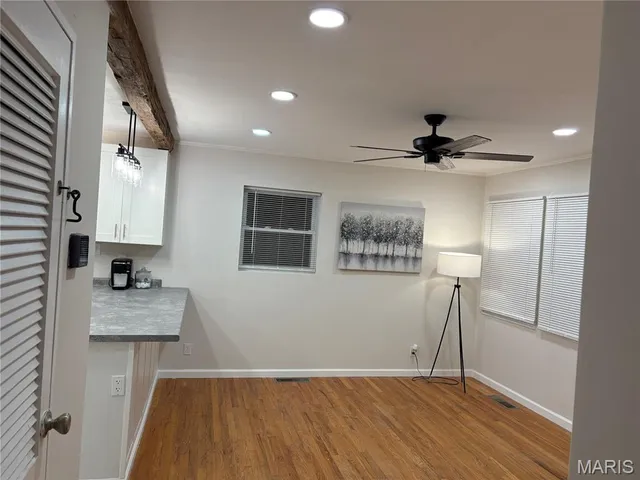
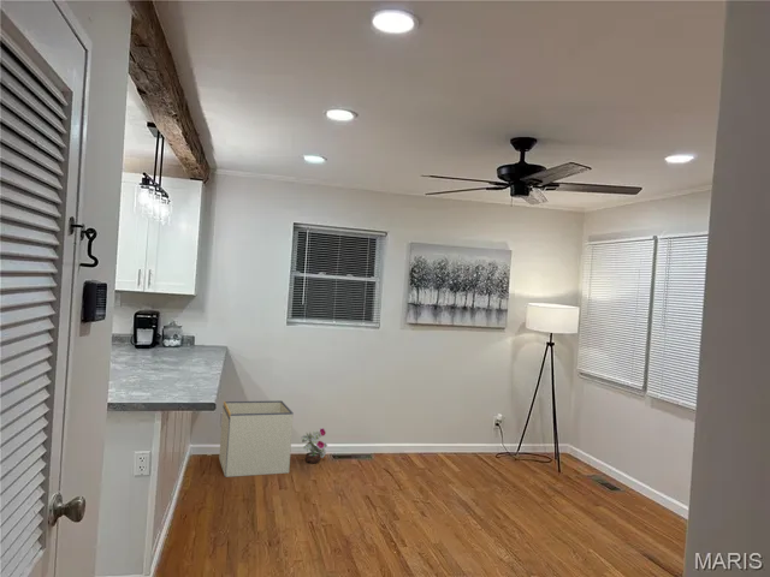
+ storage bin [218,399,295,478]
+ decorative plant [301,427,328,464]
